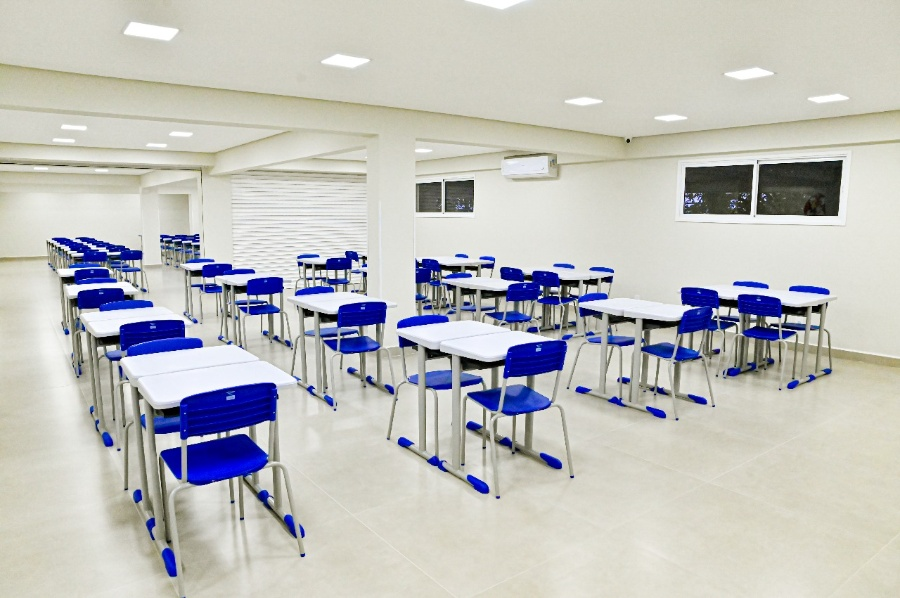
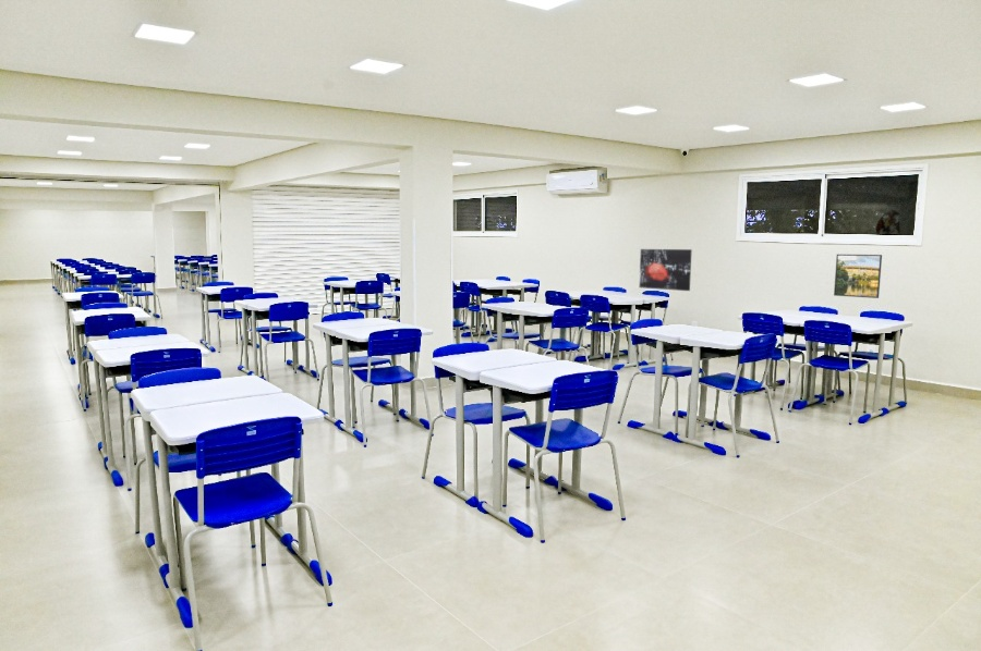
+ wall art [639,248,693,292]
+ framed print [833,254,883,299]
